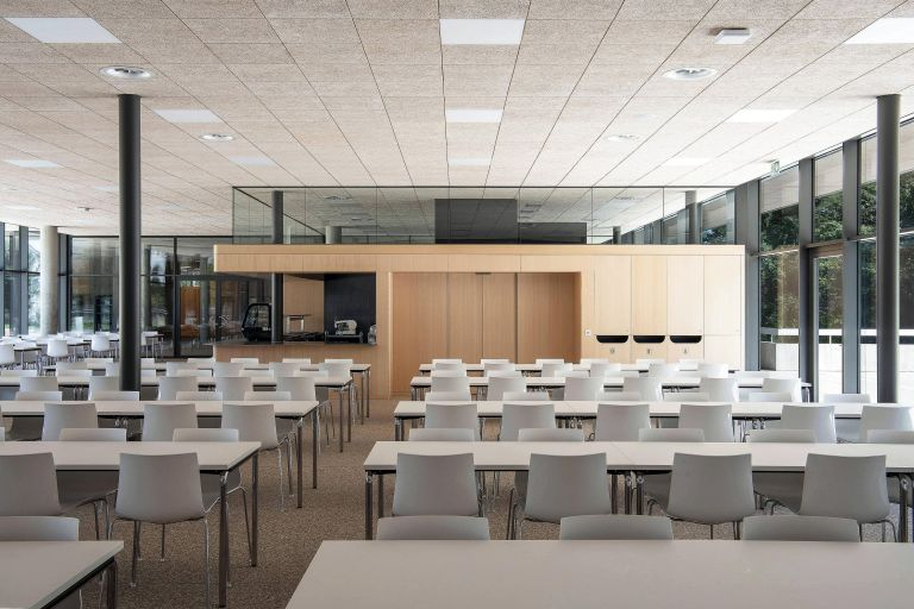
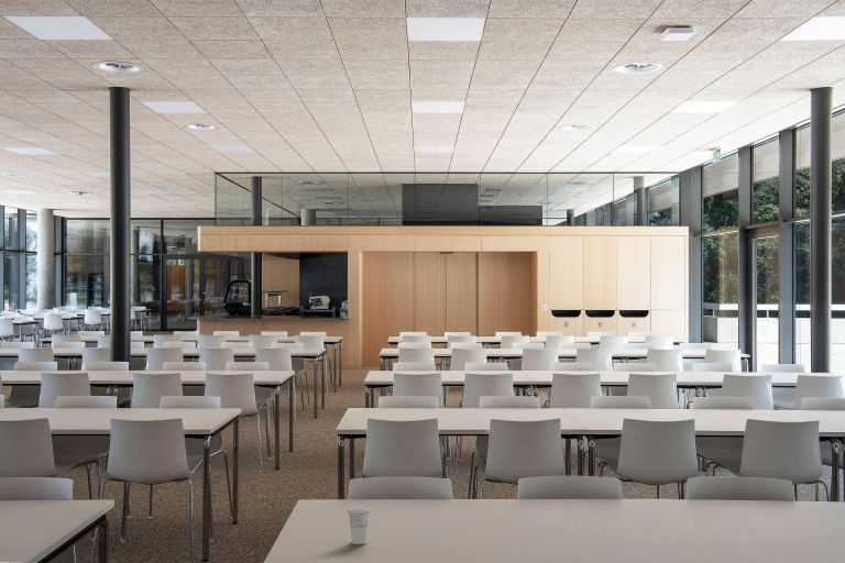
+ cup [347,505,372,545]
